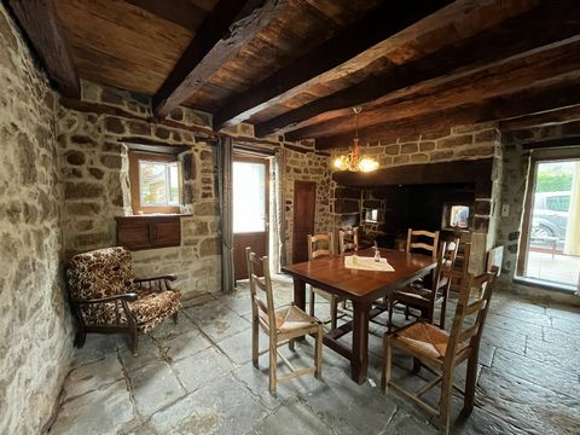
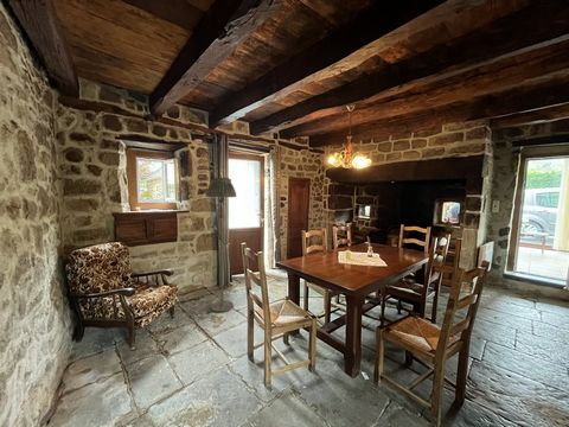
+ floor lamp [204,177,237,313]
